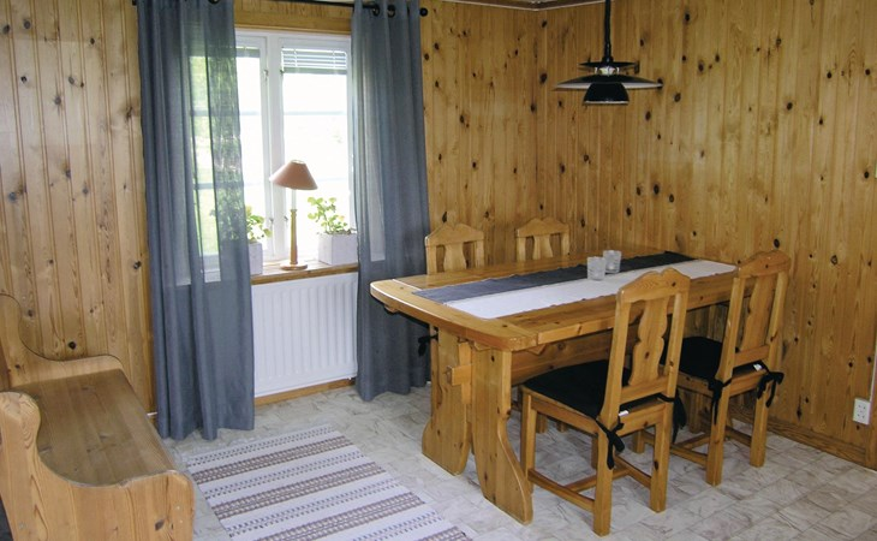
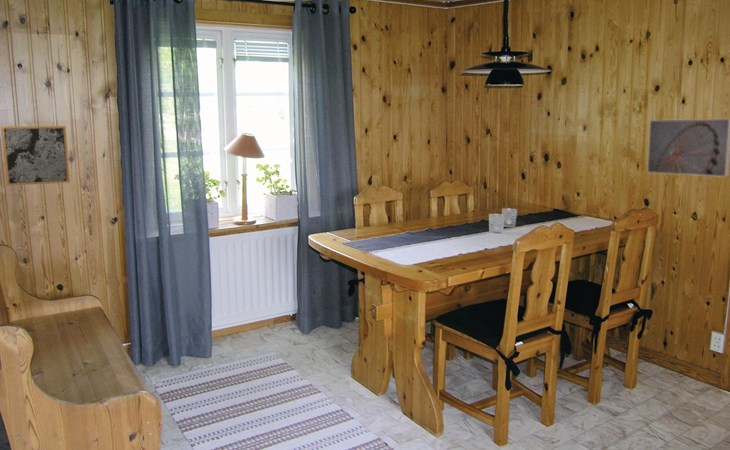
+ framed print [646,118,730,178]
+ wall art [0,125,71,187]
